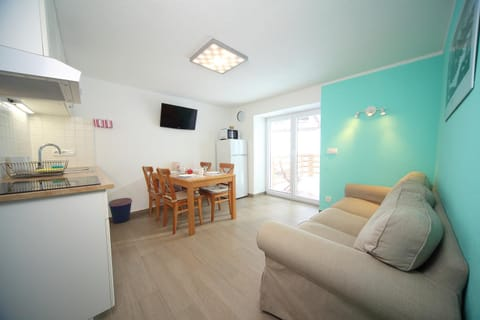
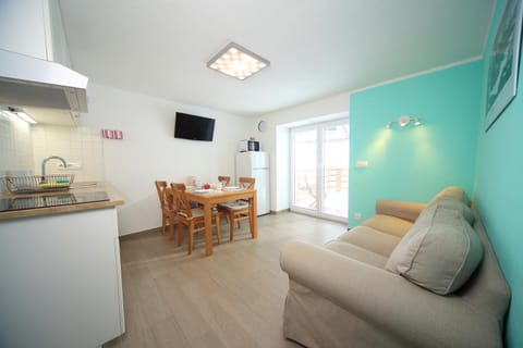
- coffee cup [107,197,133,224]
